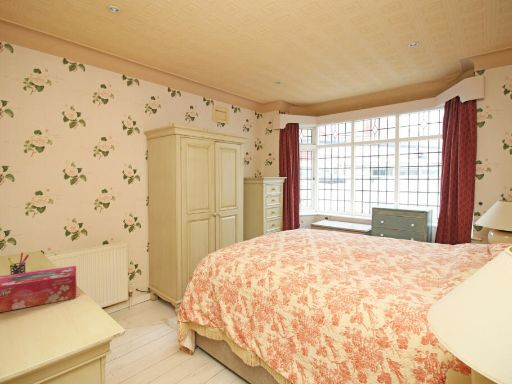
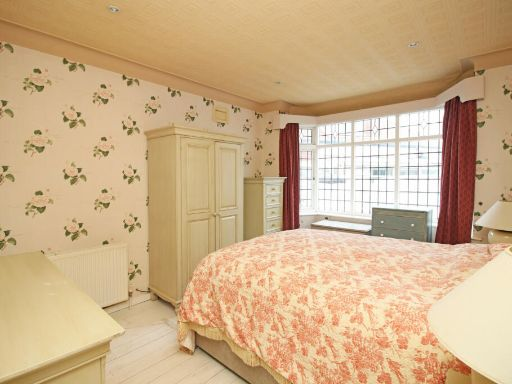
- tissue box [0,265,78,313]
- pen holder [7,252,30,275]
